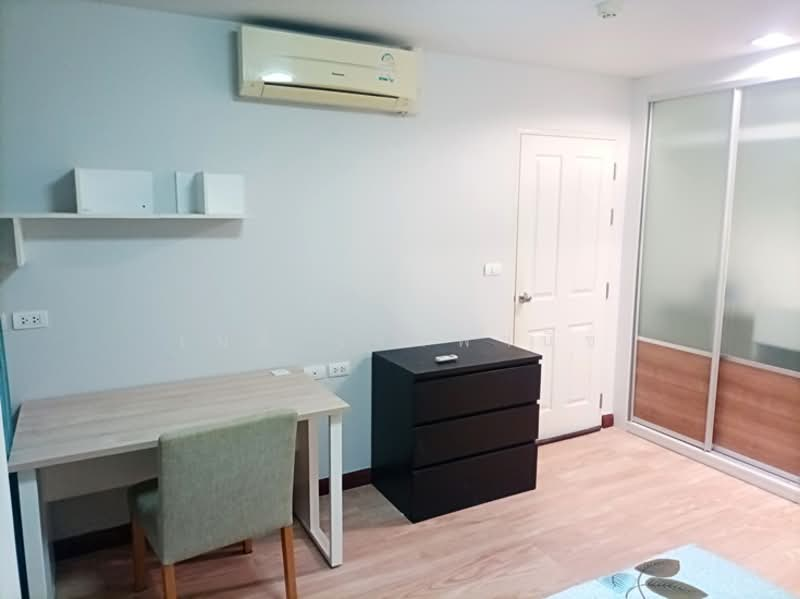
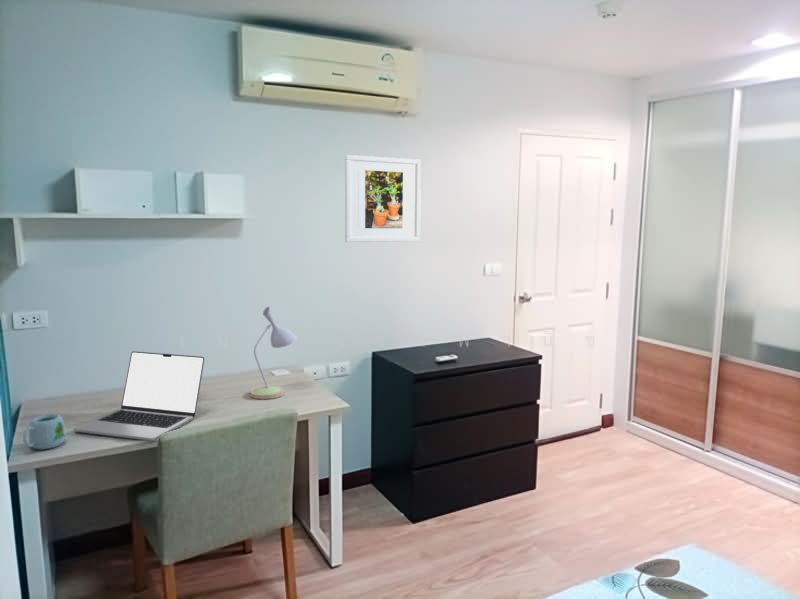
+ mug [22,413,67,450]
+ laptop [73,350,206,442]
+ desk lamp [249,306,298,400]
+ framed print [344,154,422,243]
